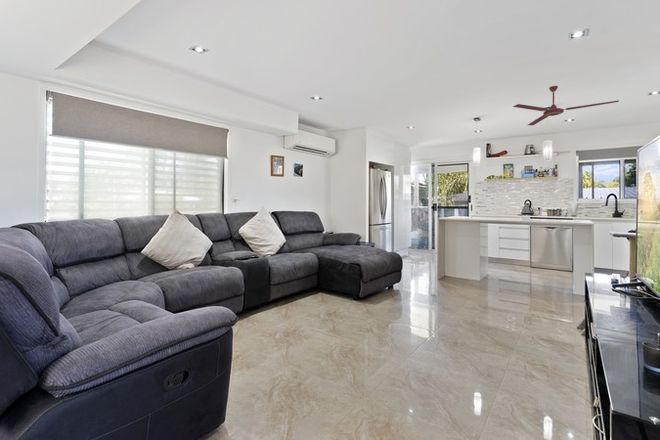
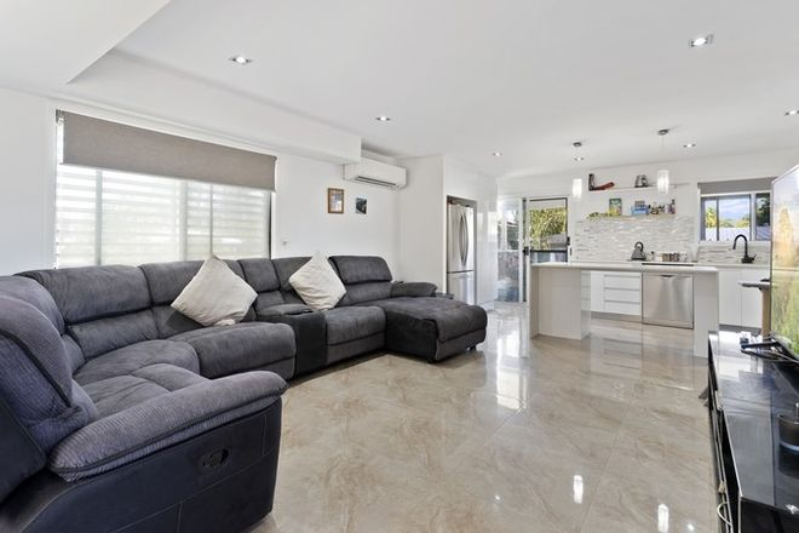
- ceiling fan [512,85,620,126]
